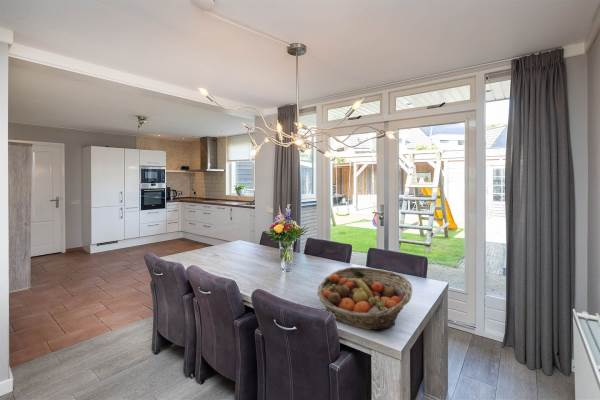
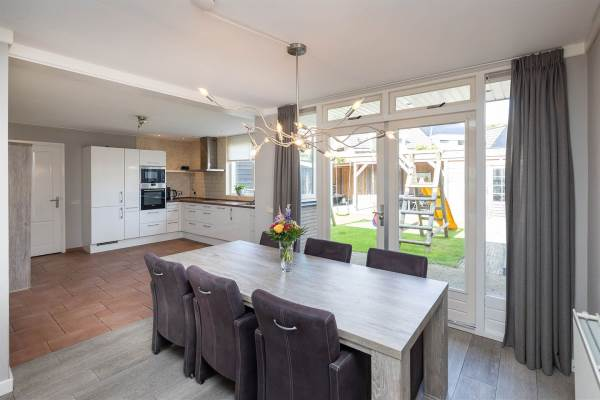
- fruit basket [316,266,413,331]
